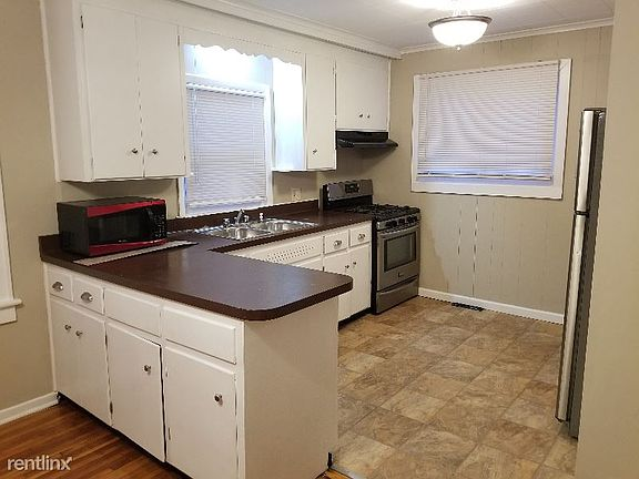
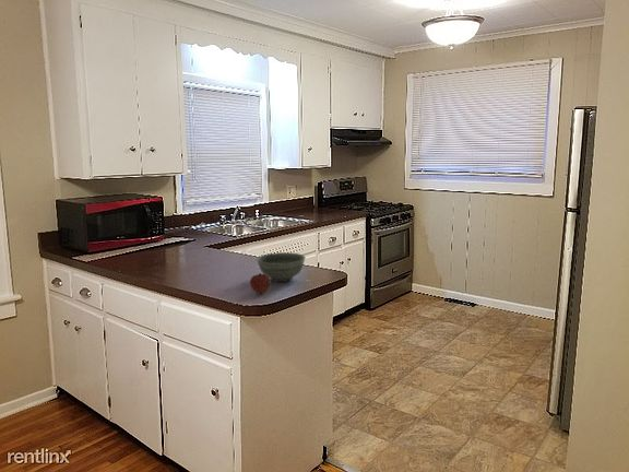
+ fruit [249,272,271,295]
+ bowl [256,251,307,283]
